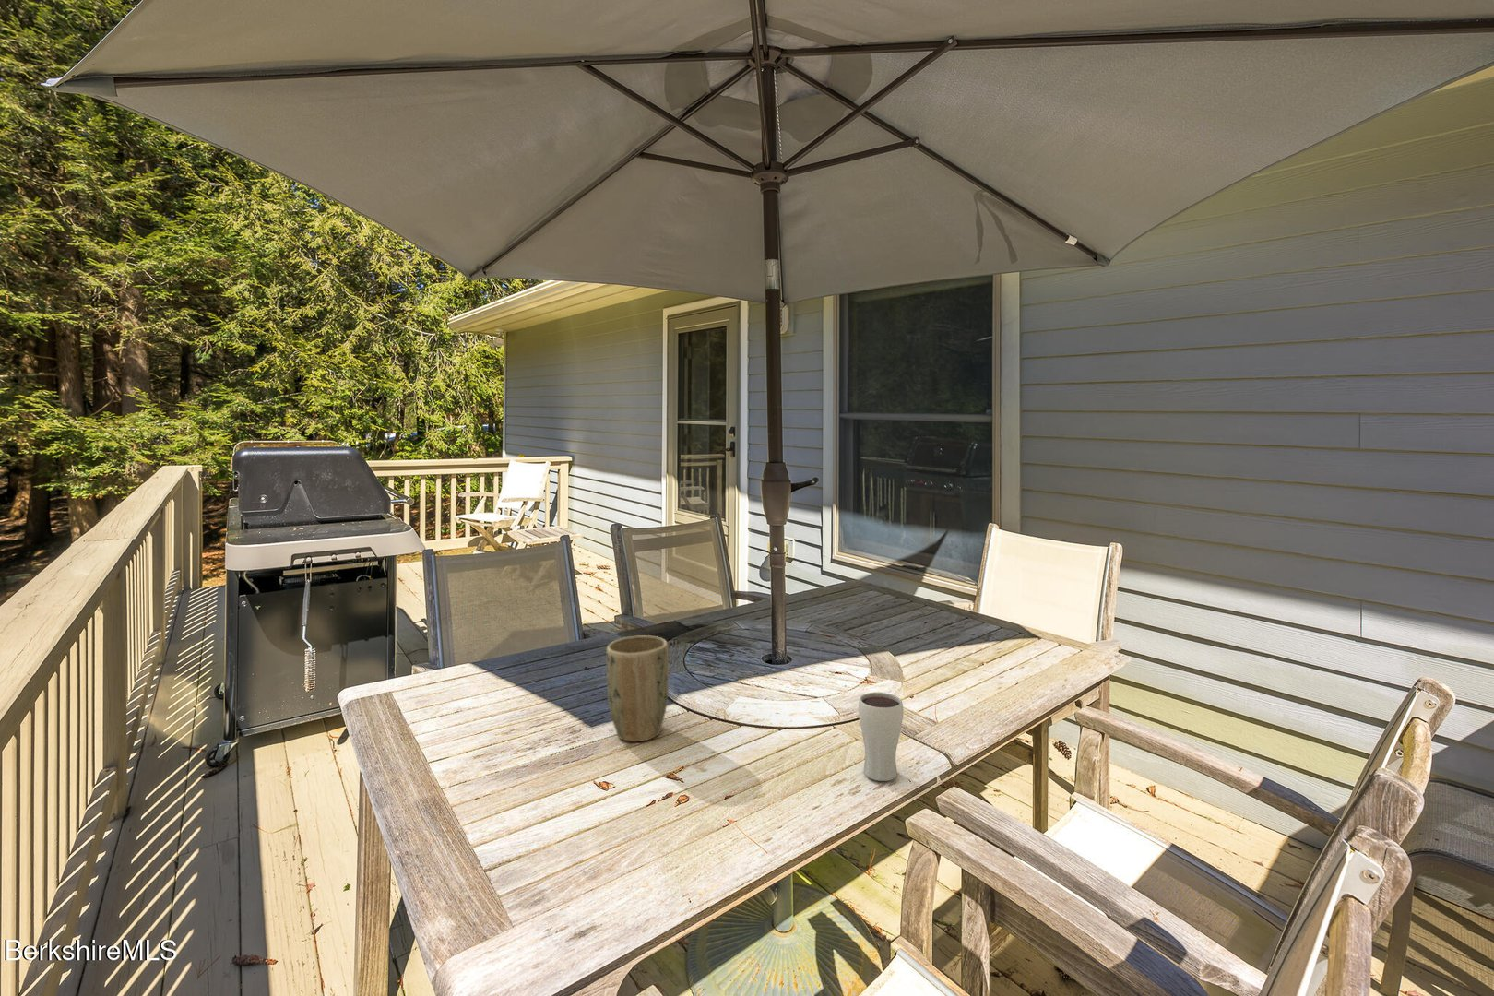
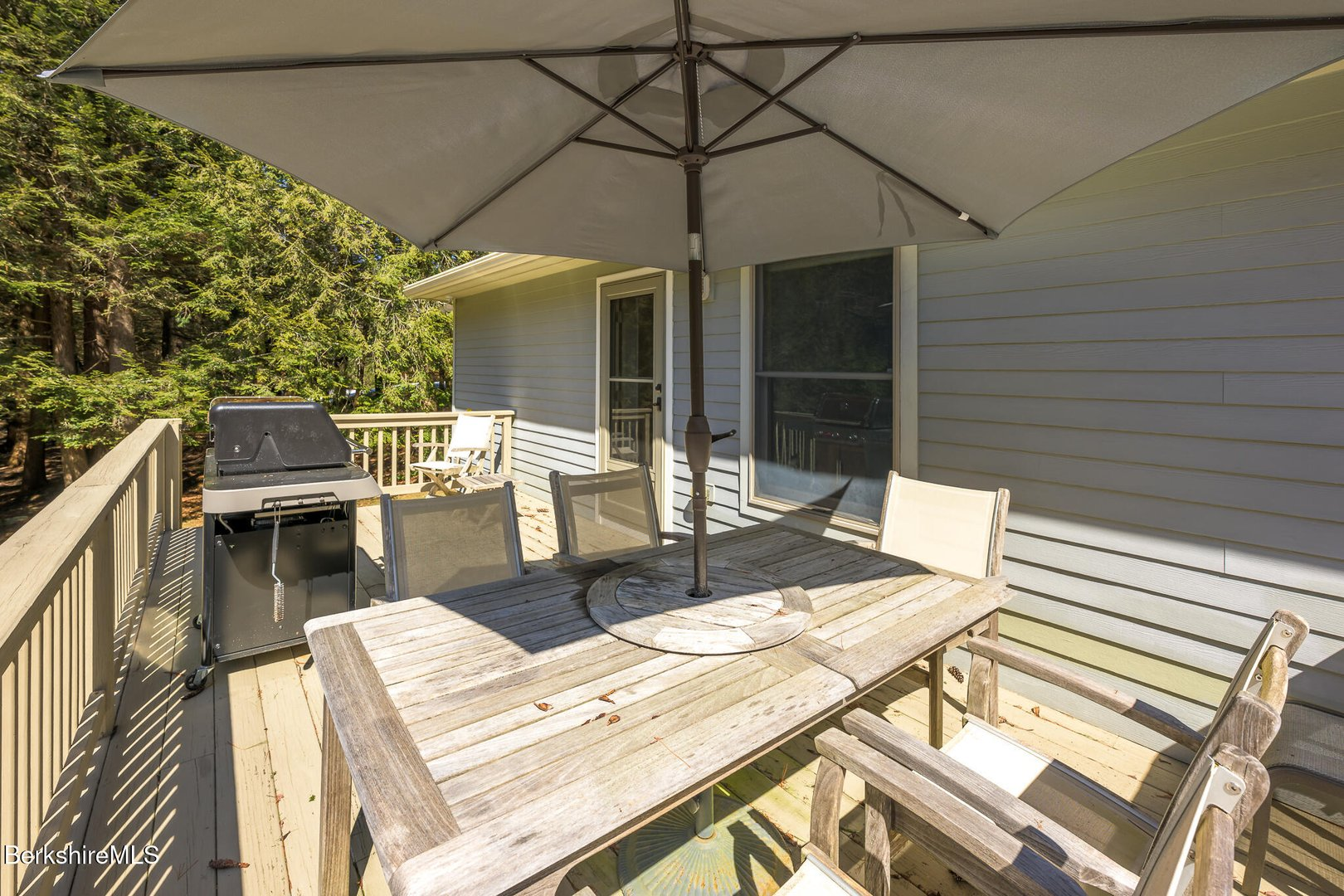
- plant pot [605,635,669,743]
- drinking glass [858,691,904,783]
